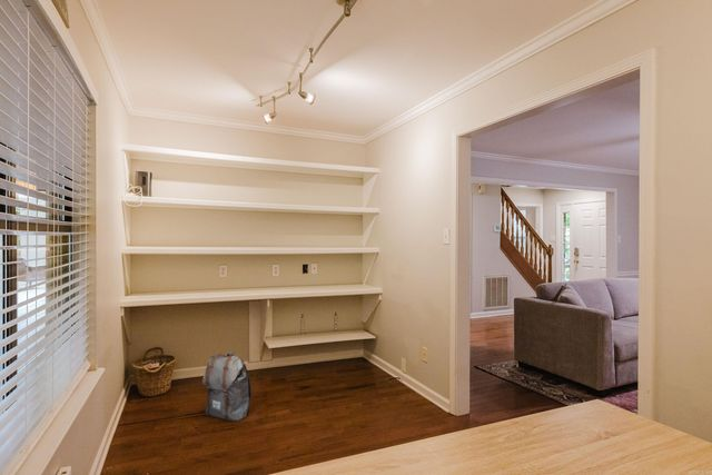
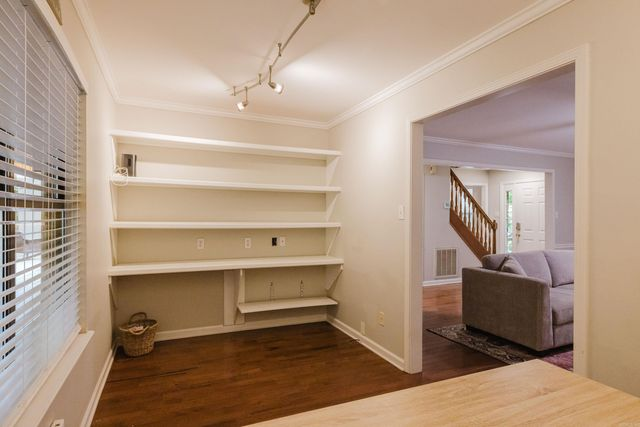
- backpack [201,350,253,423]
